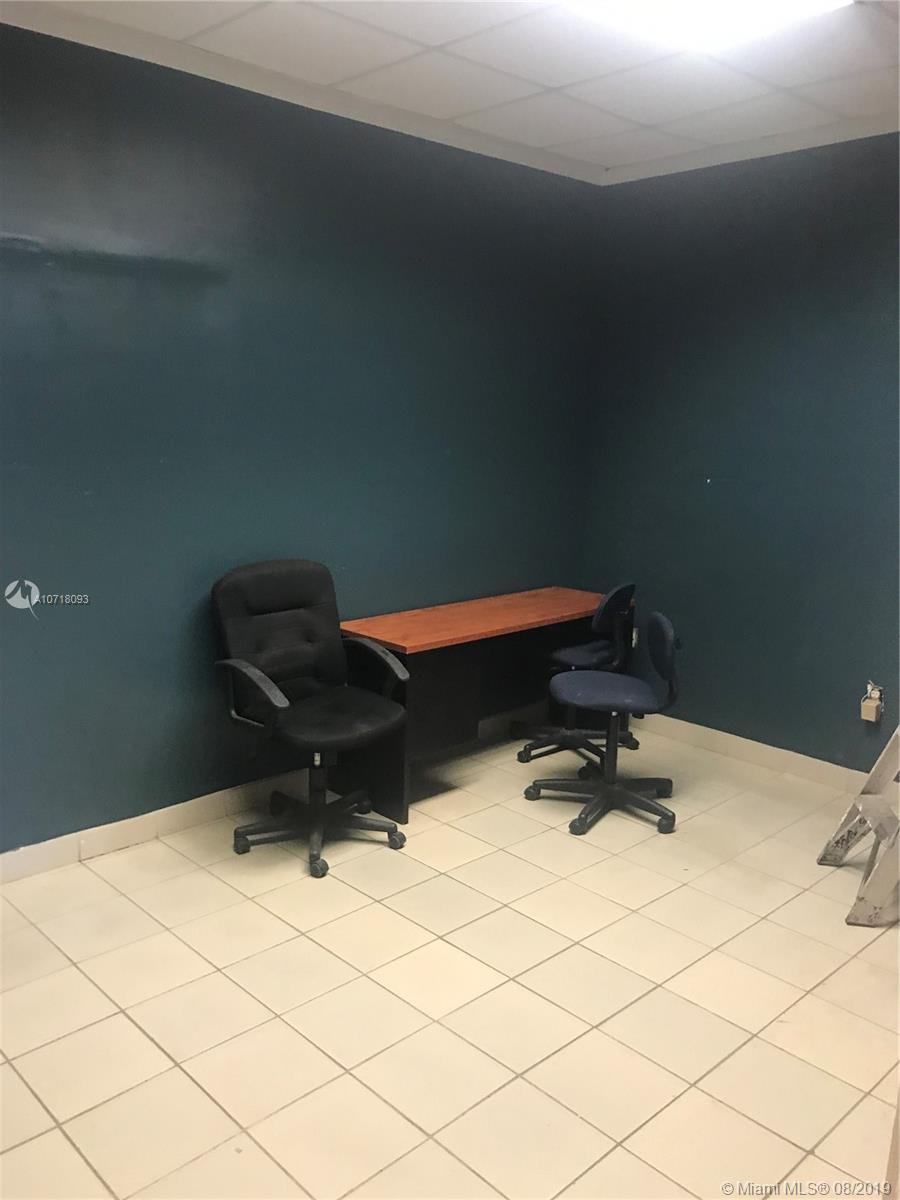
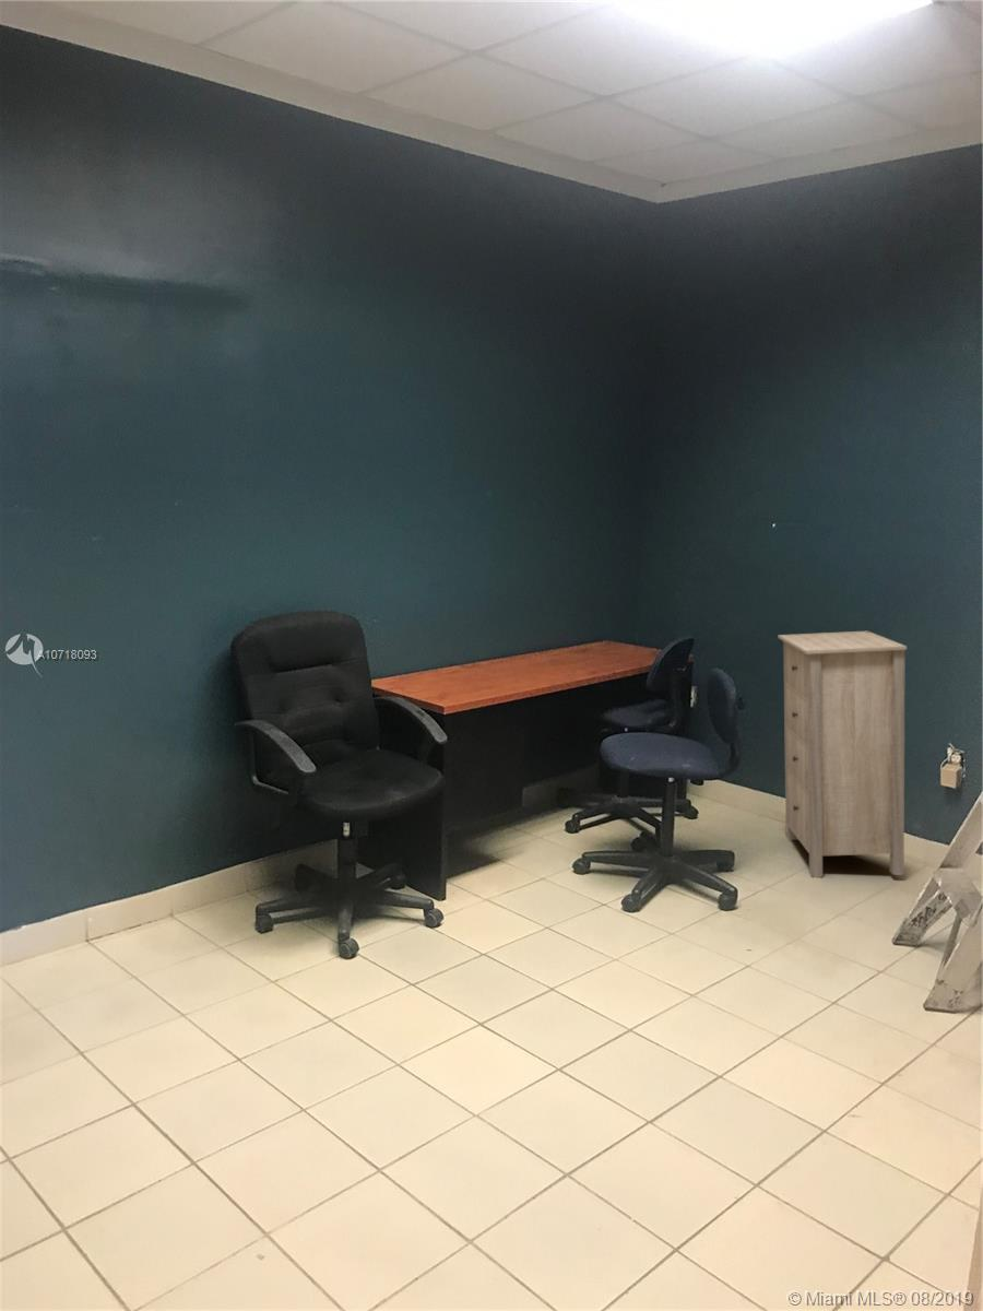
+ storage cabinet [777,630,908,878]
